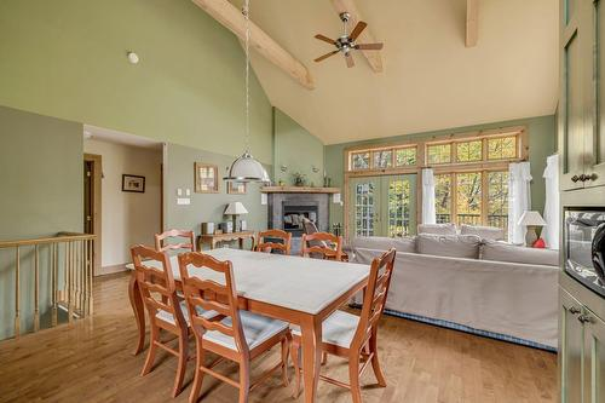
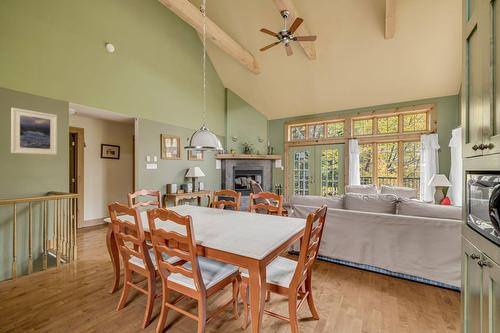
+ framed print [10,107,58,156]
